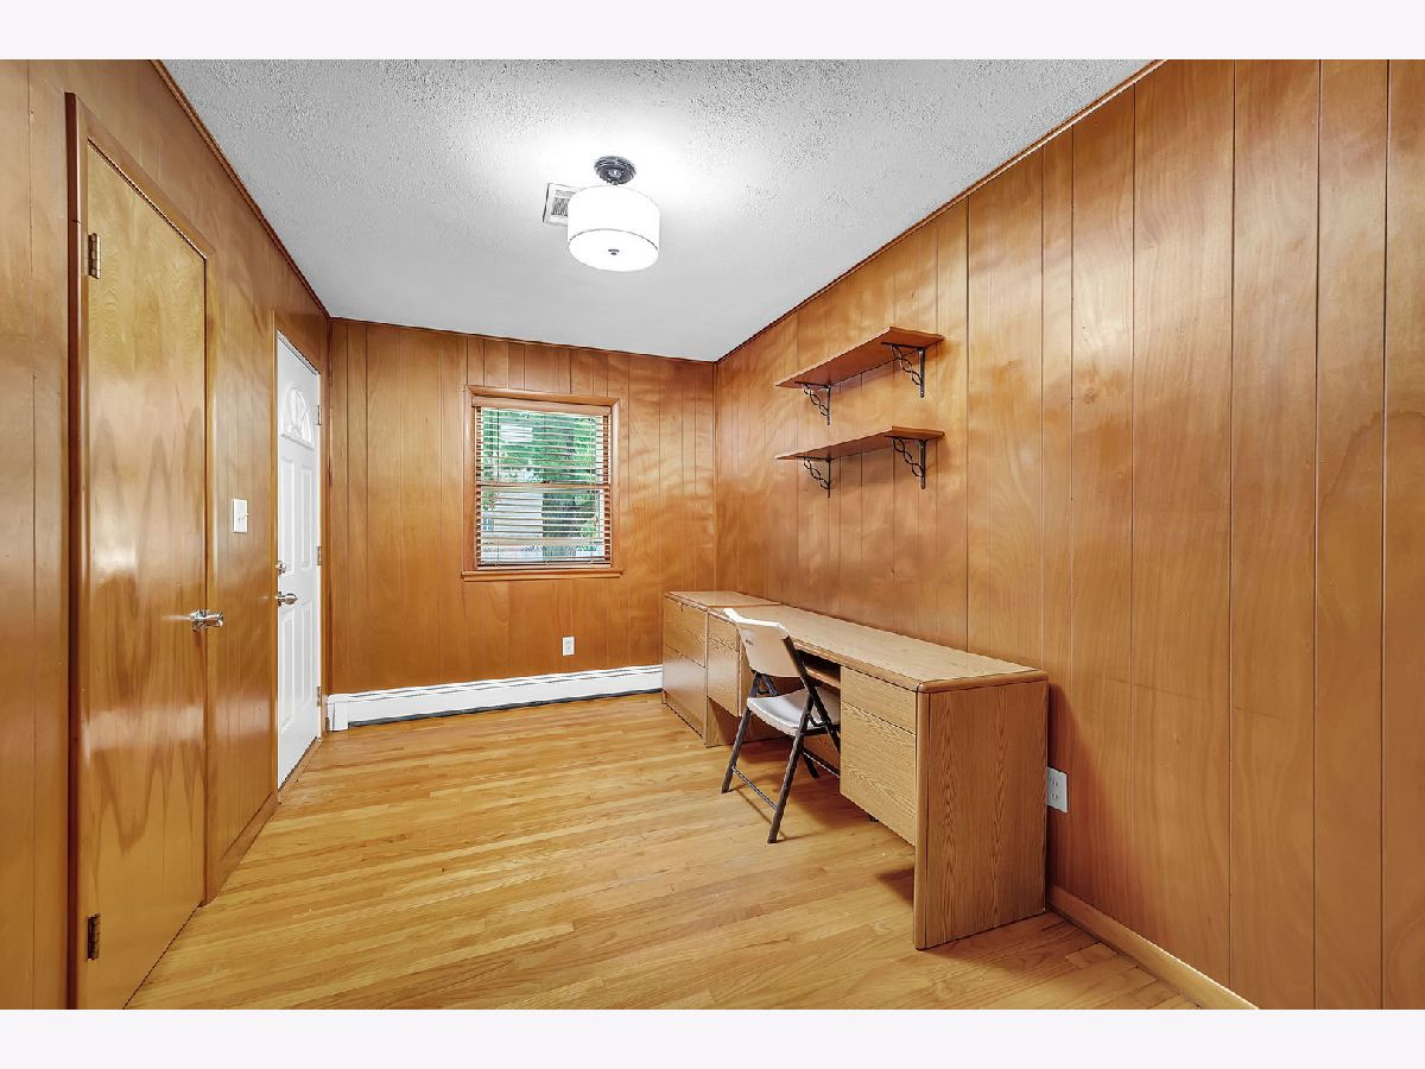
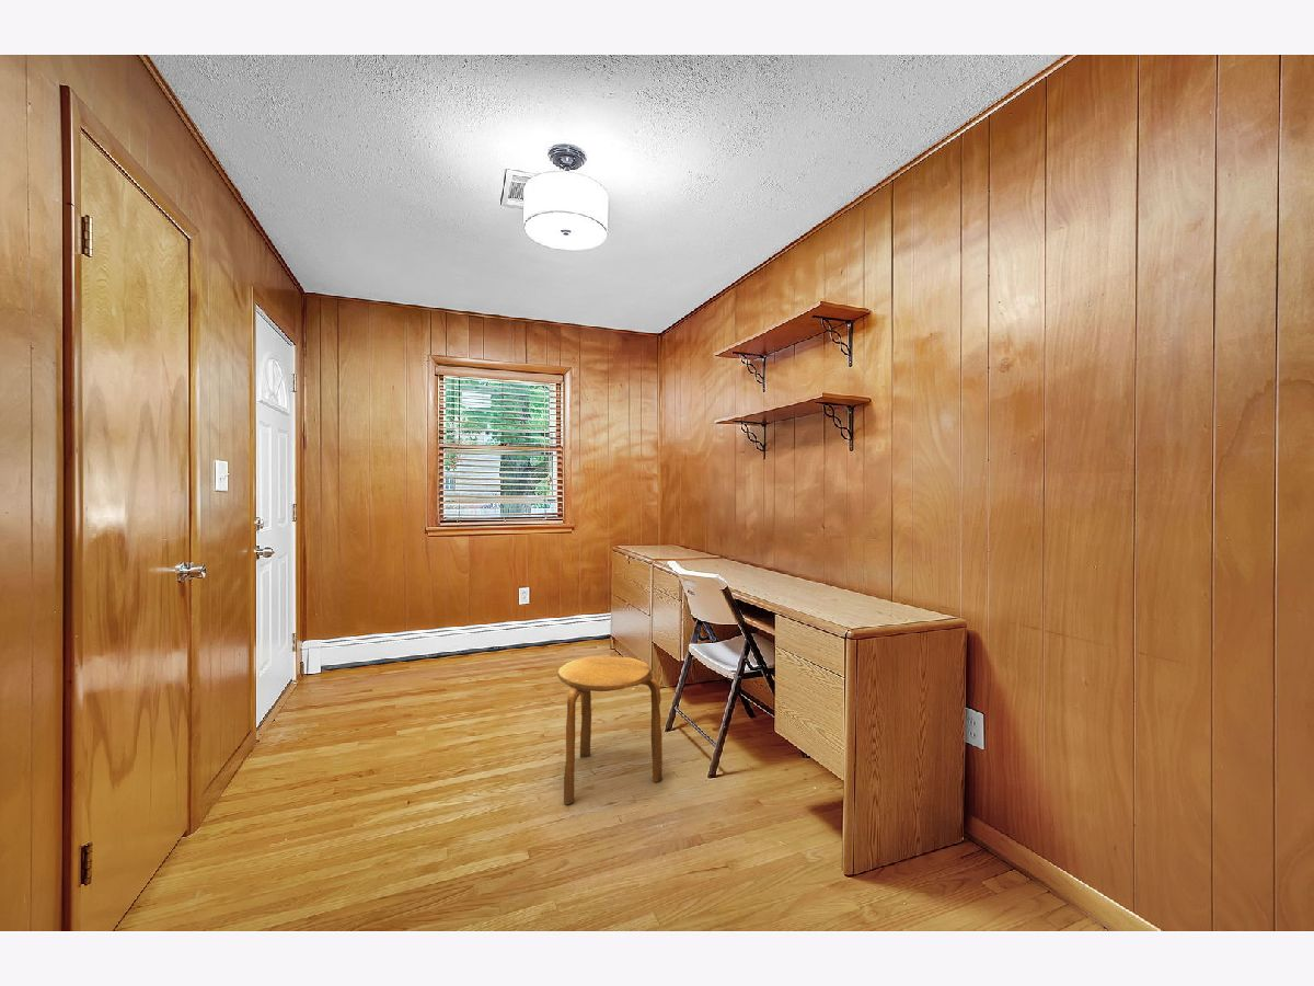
+ stool [556,655,664,805]
